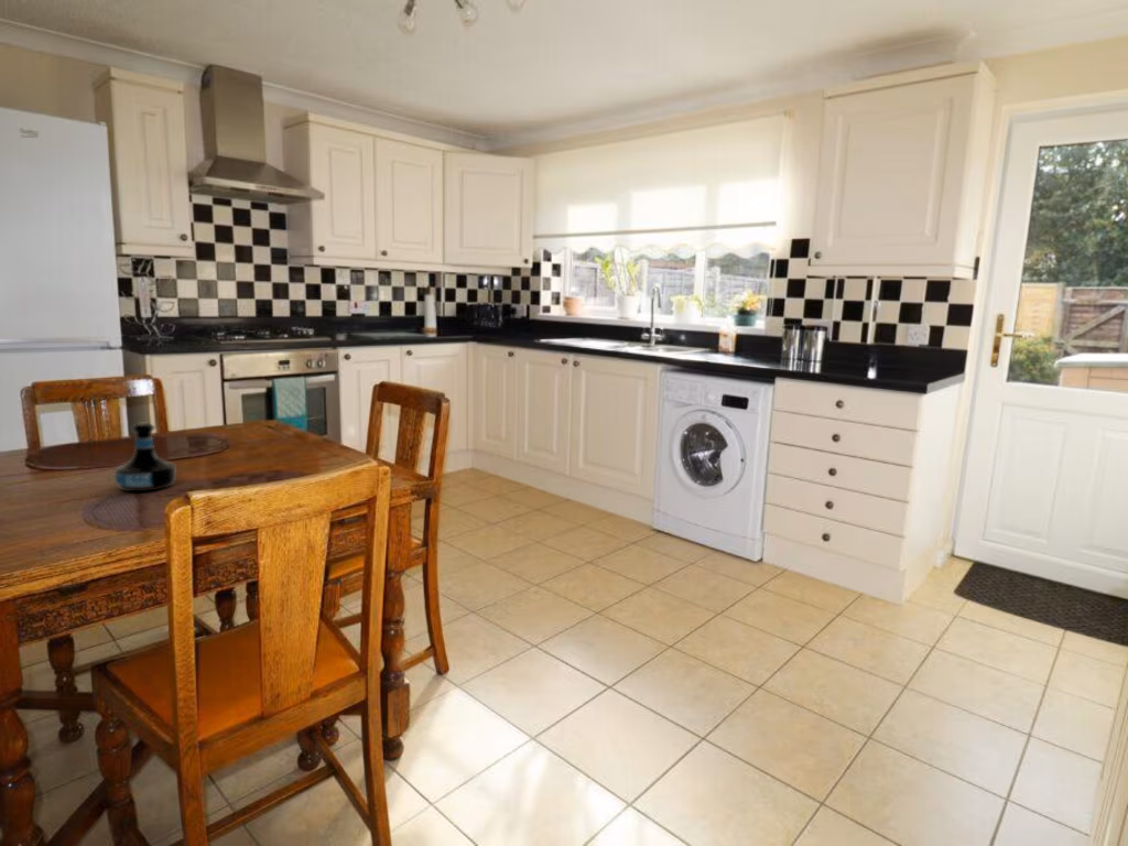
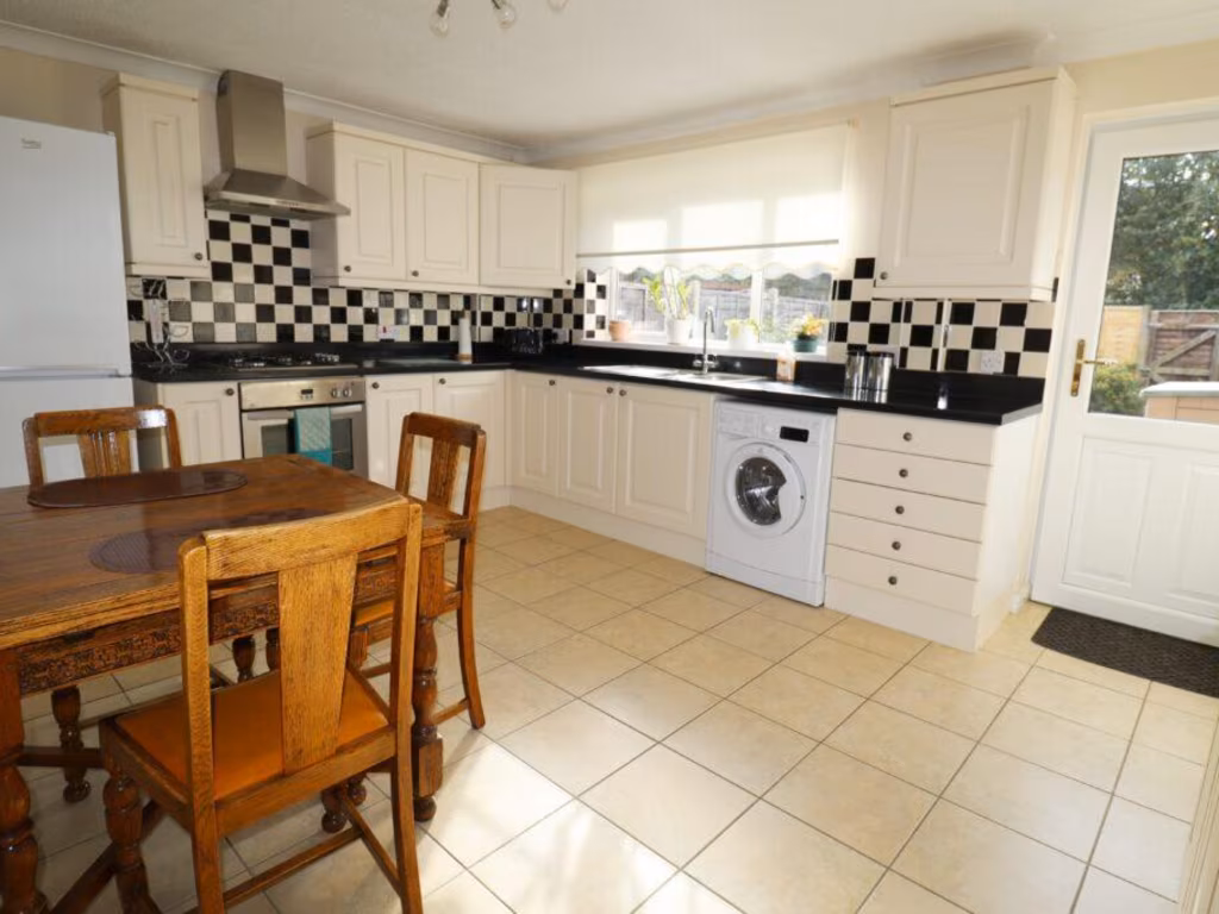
- tequila bottle [115,422,177,492]
